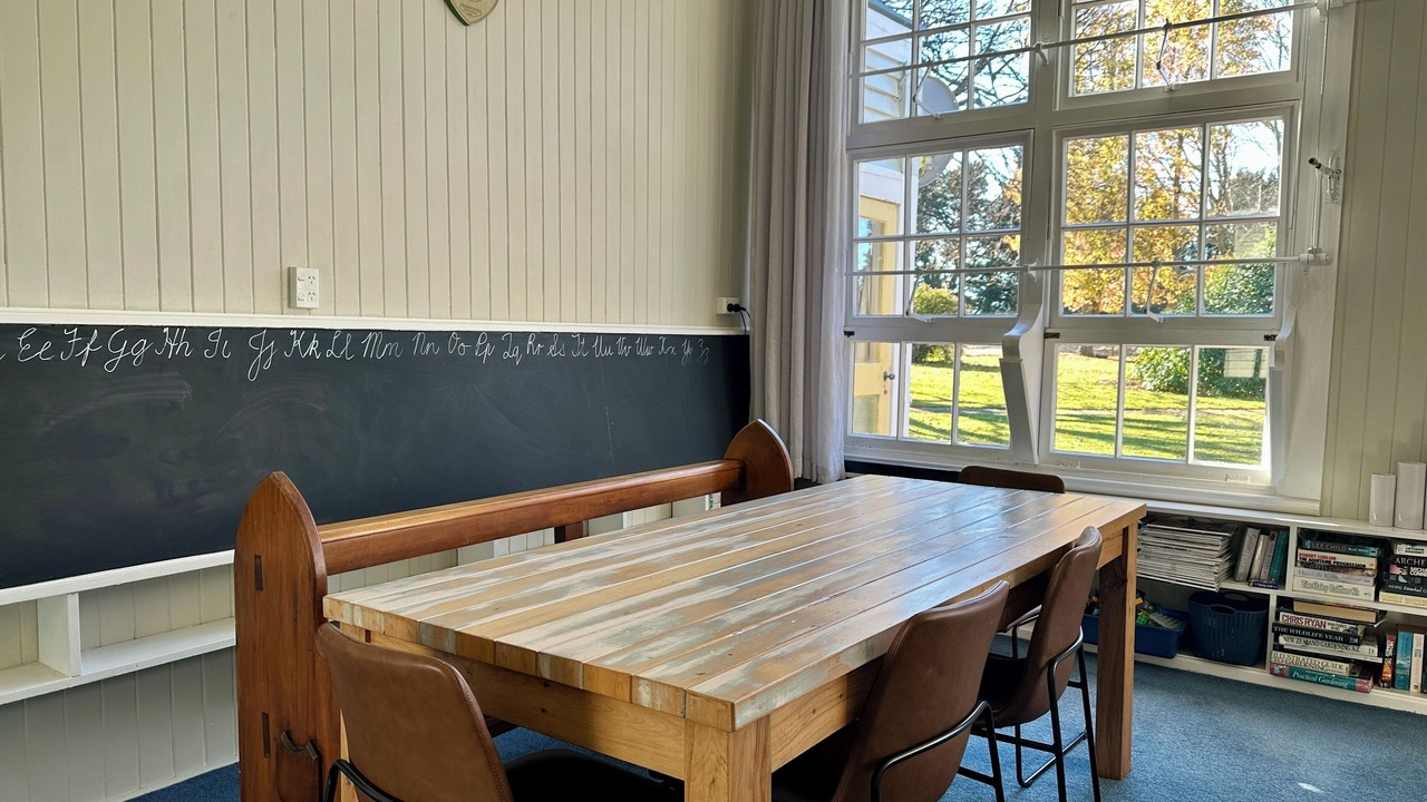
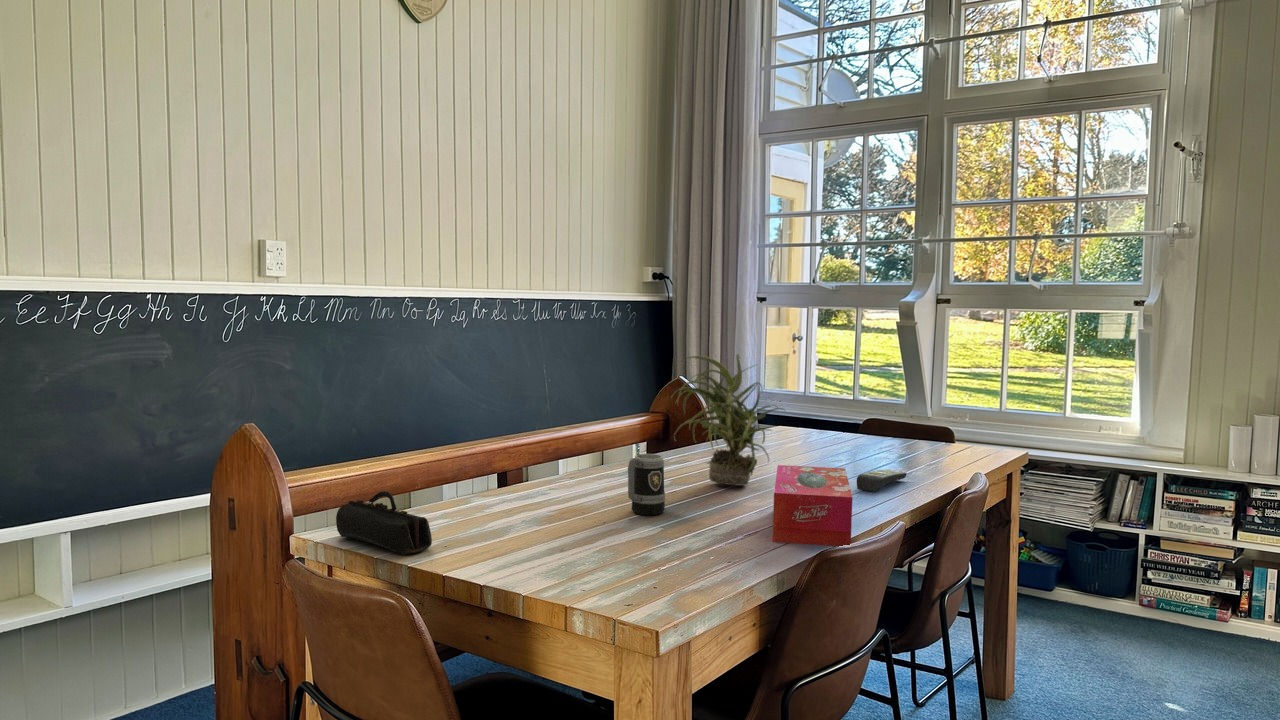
+ potted plant [670,353,787,487]
+ mug [627,453,666,516]
+ pencil case [335,490,433,556]
+ remote control [856,468,908,493]
+ tissue box [772,464,853,547]
